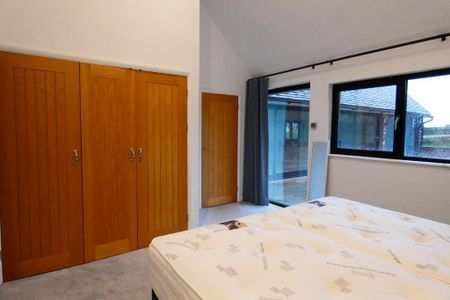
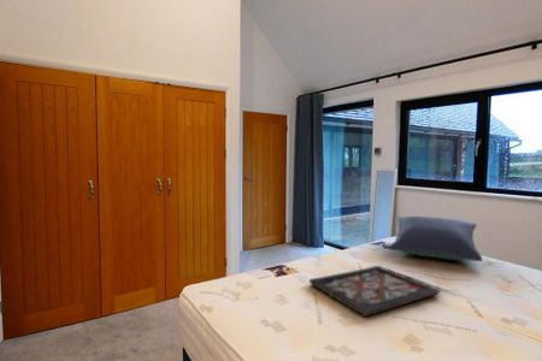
+ pillow [387,215,483,262]
+ decorative tray [308,265,442,318]
